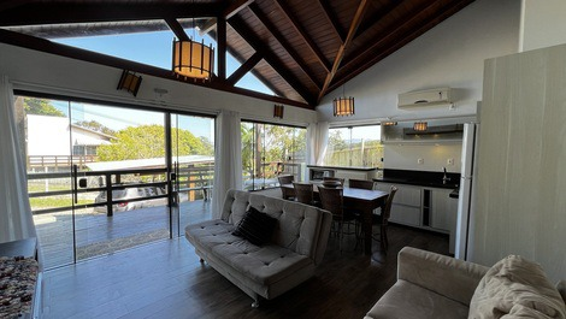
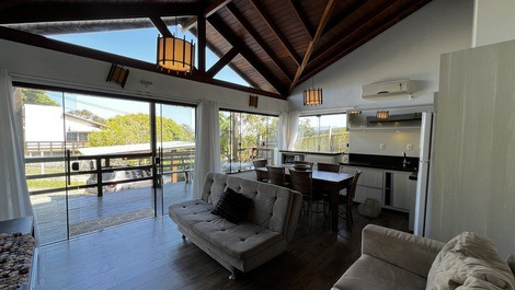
+ backpack [357,196,382,219]
